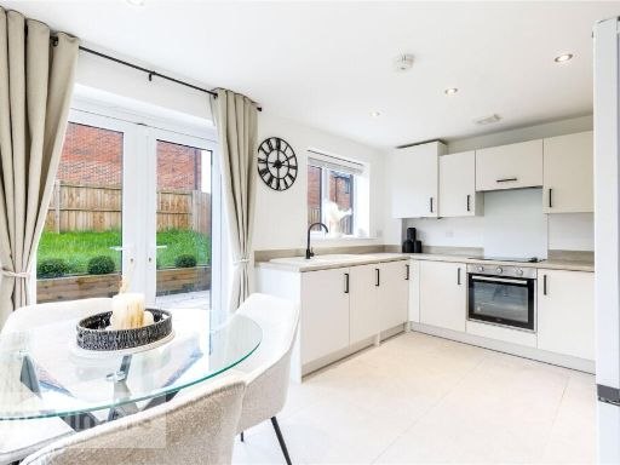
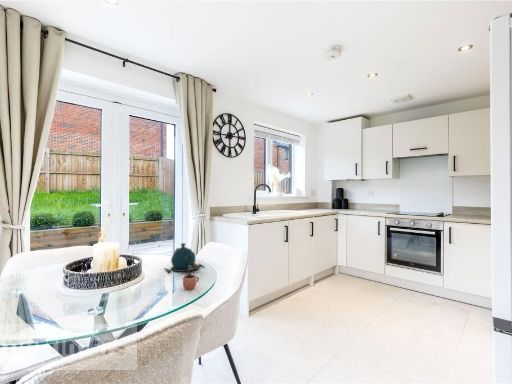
+ cocoa [182,266,200,291]
+ teapot [163,242,206,275]
